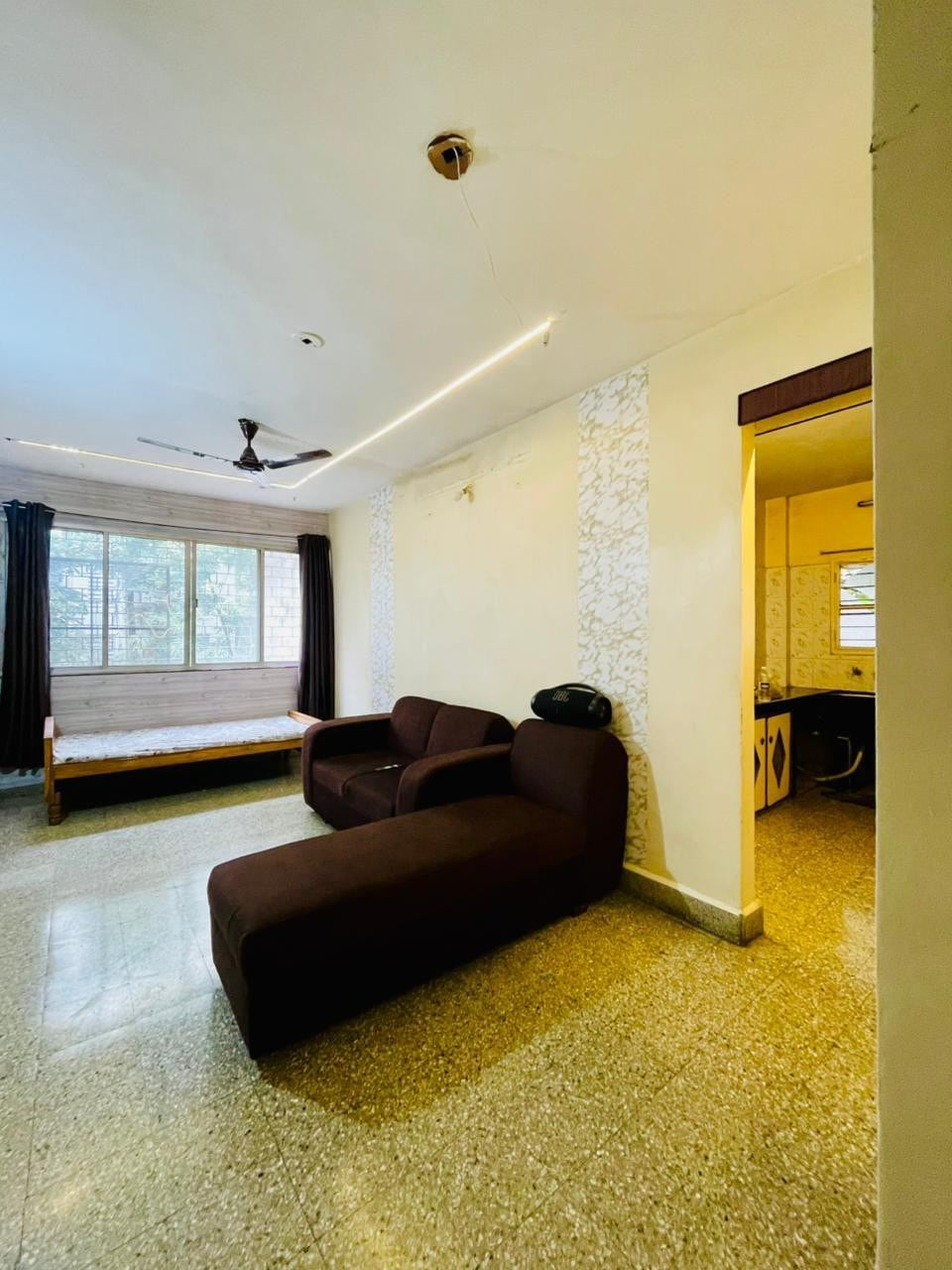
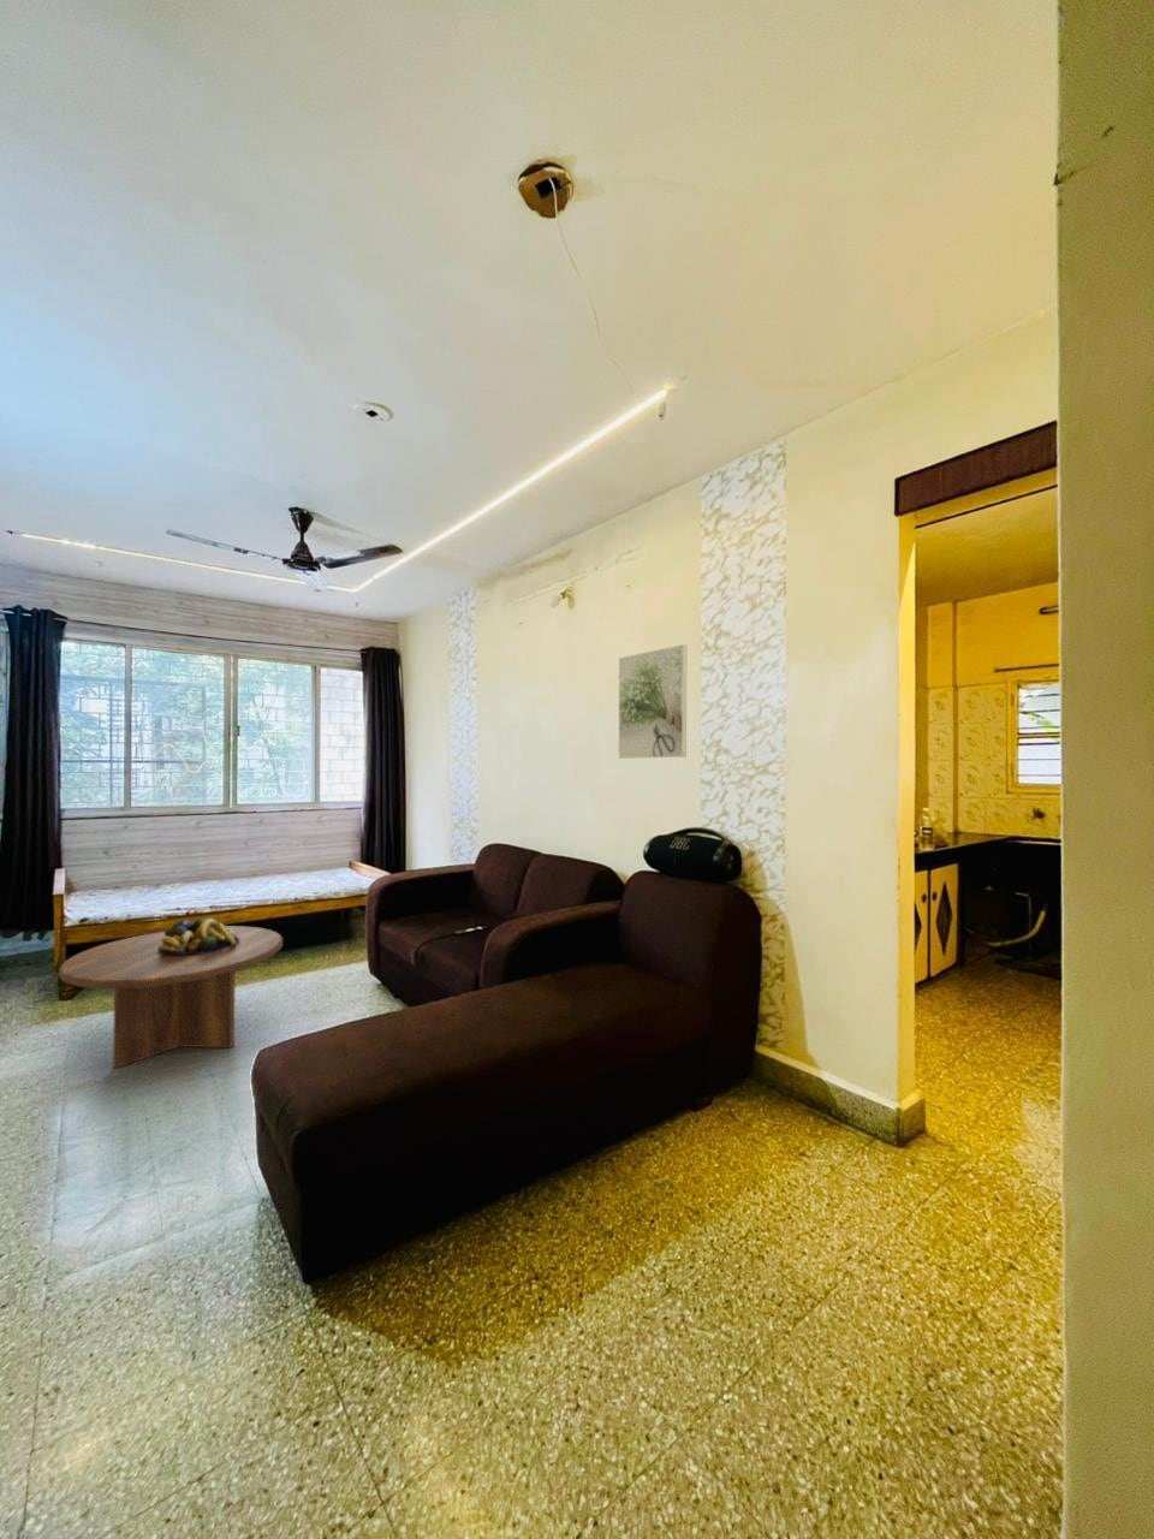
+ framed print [618,643,687,760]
+ coffee table [58,925,284,1069]
+ fruit bowl [159,917,239,955]
